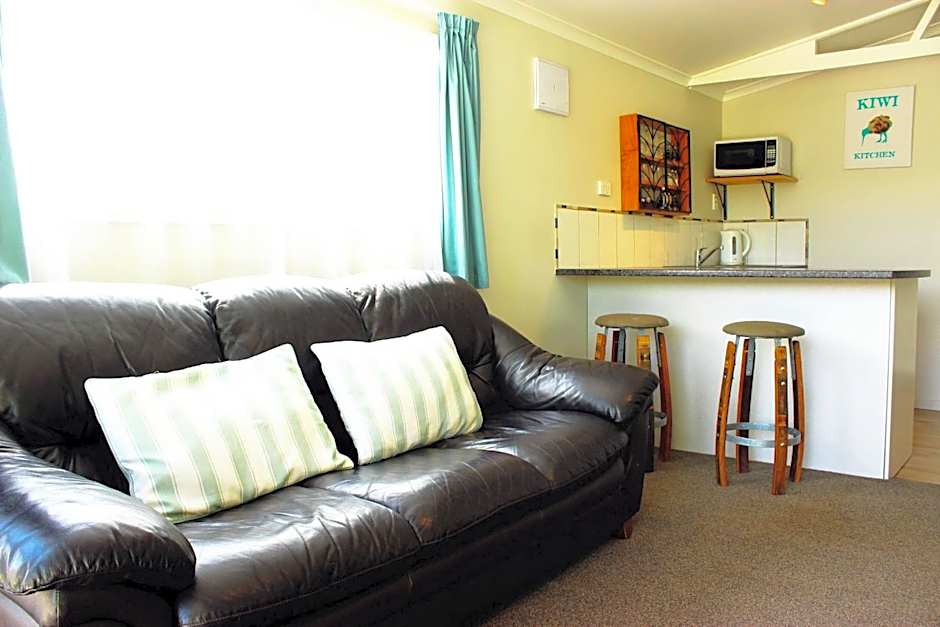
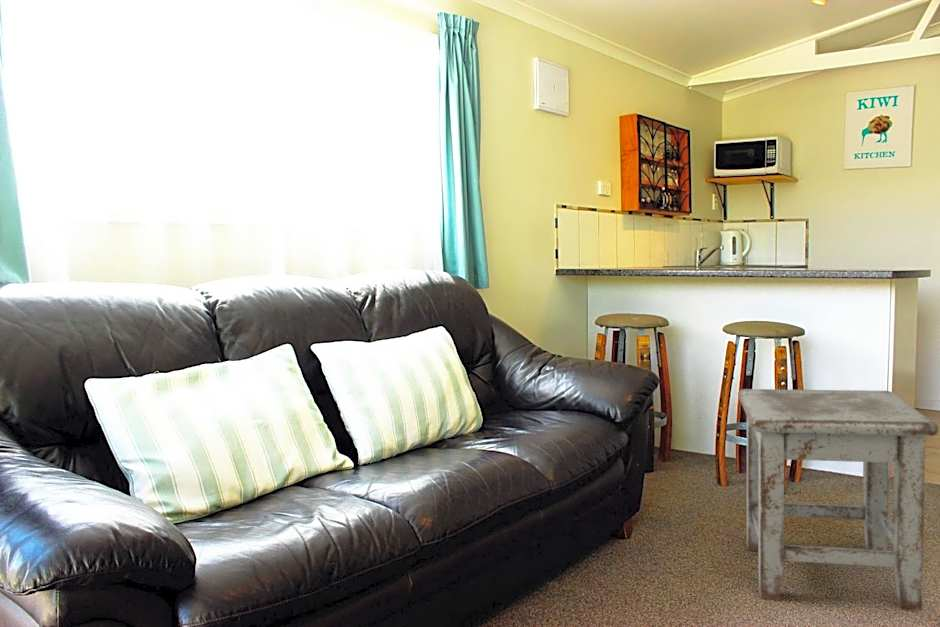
+ stool [737,388,940,612]
